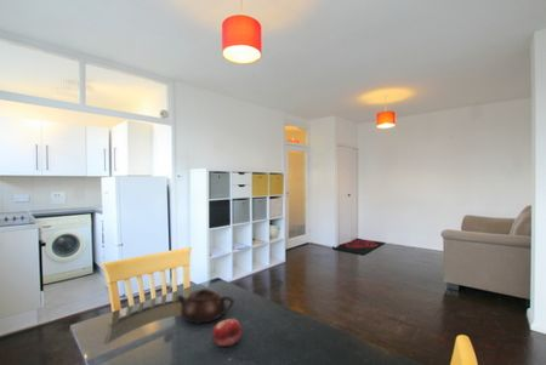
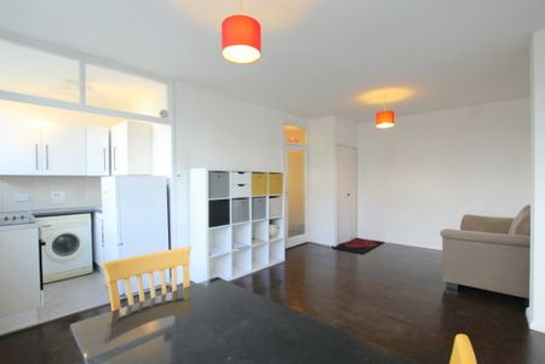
- fruit [211,318,243,348]
- teapot [176,287,235,324]
